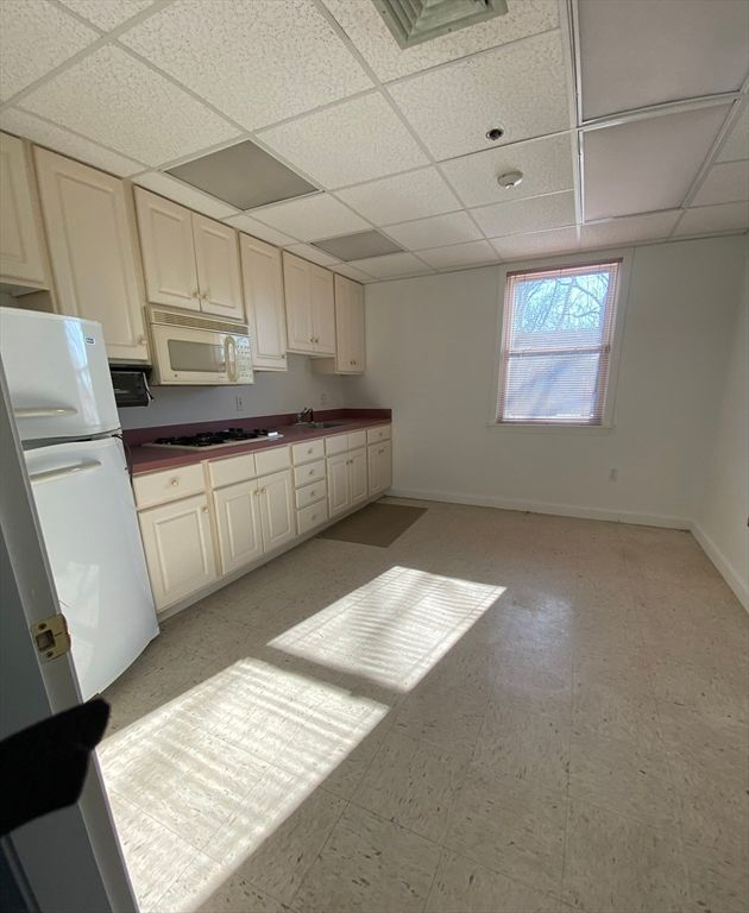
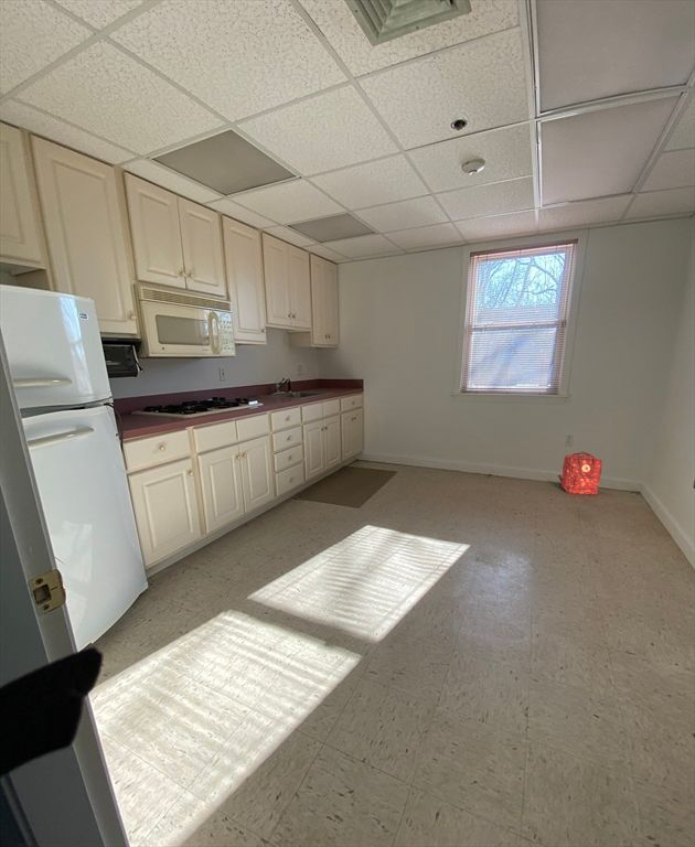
+ backpack [557,451,603,495]
